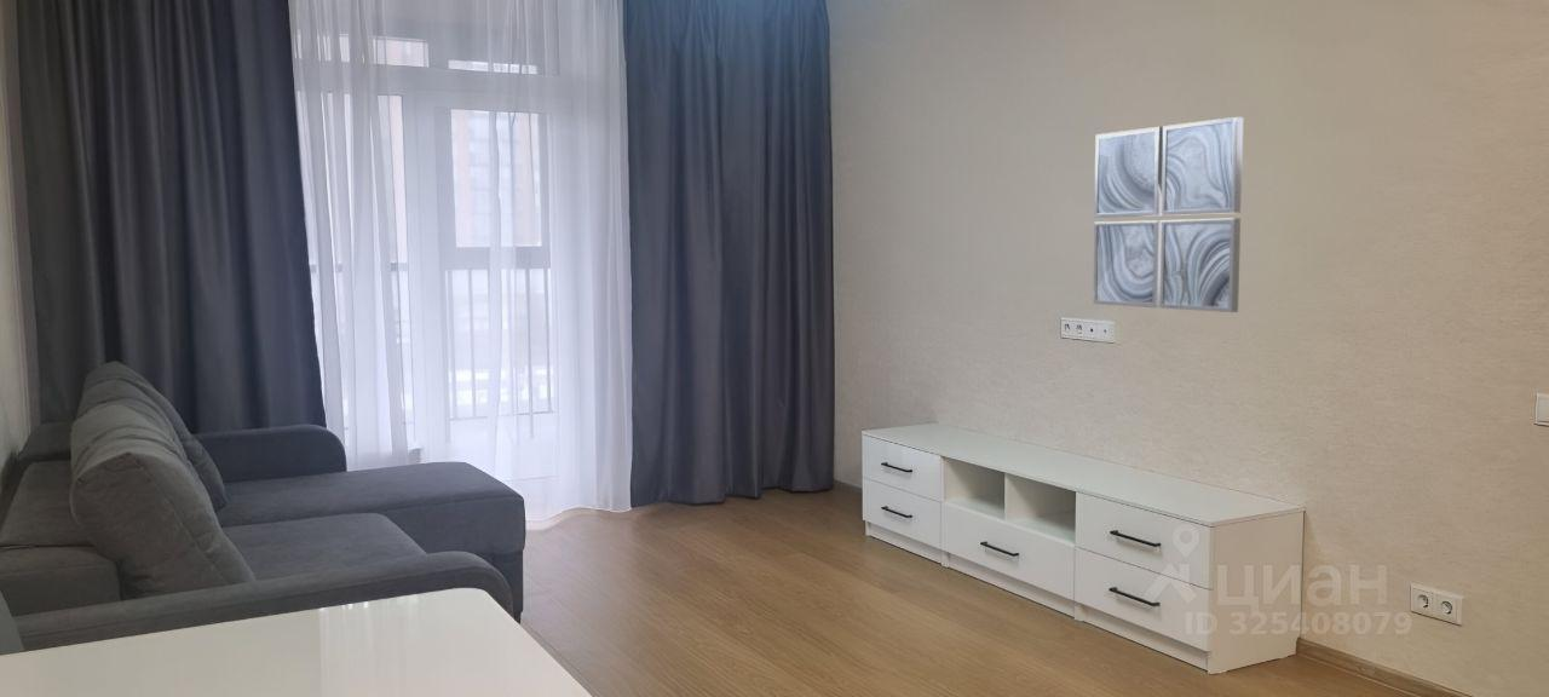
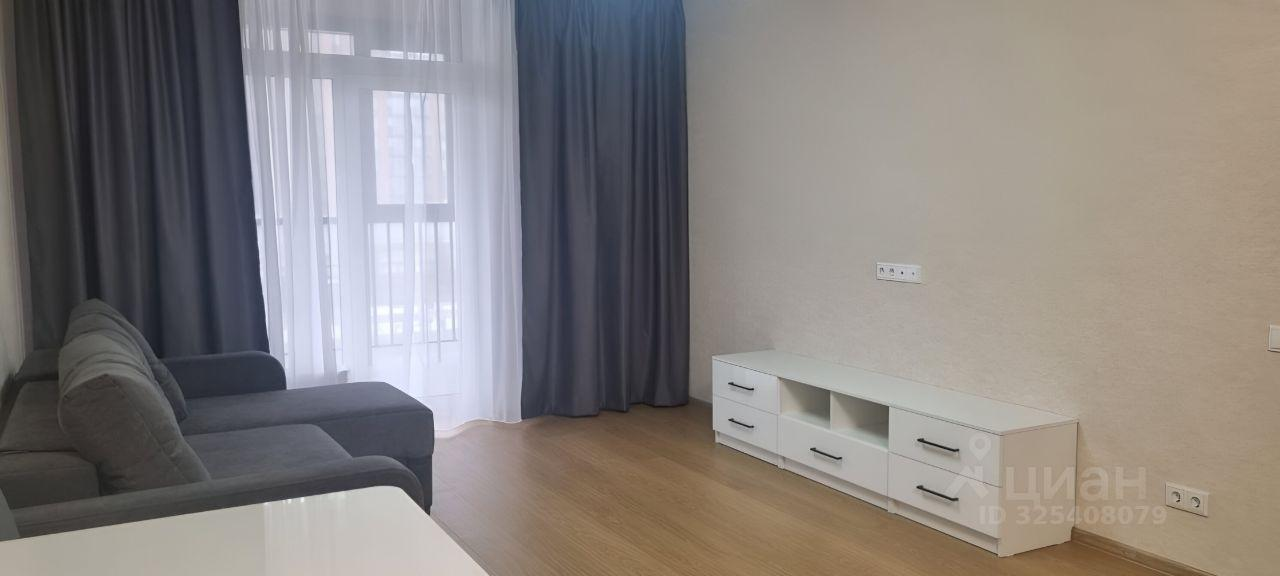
- wall art [1092,116,1244,313]
